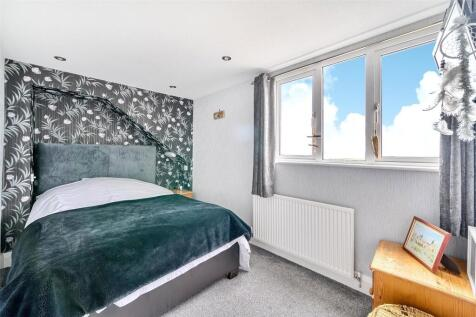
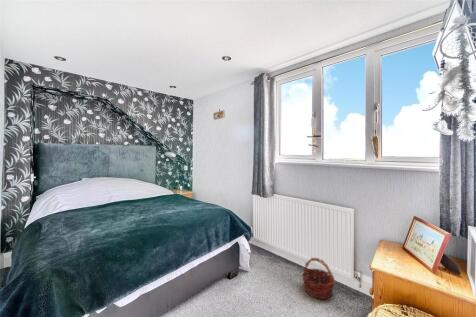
+ basket [301,257,336,300]
